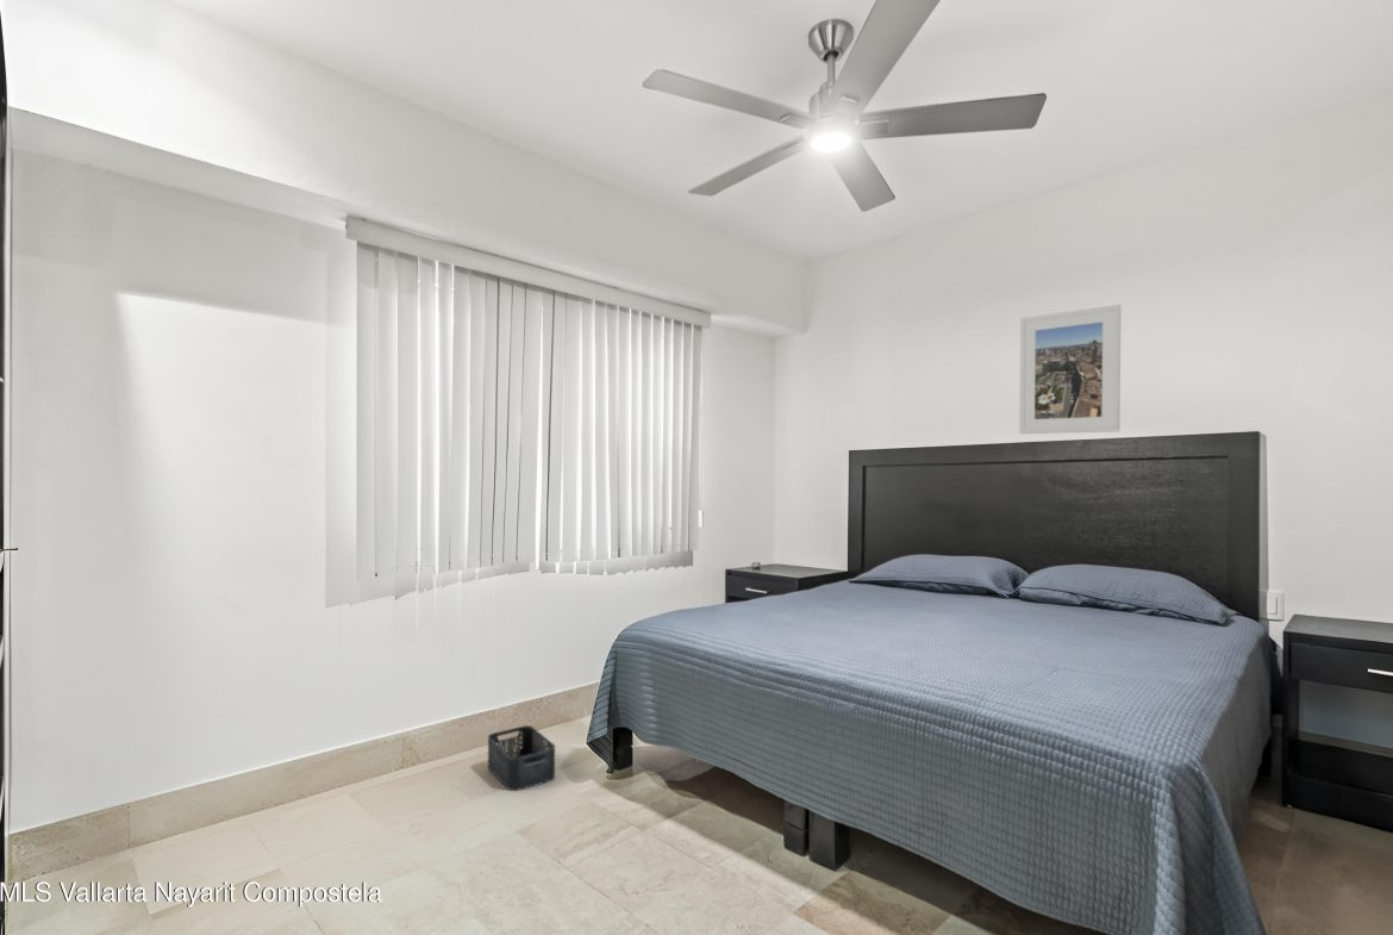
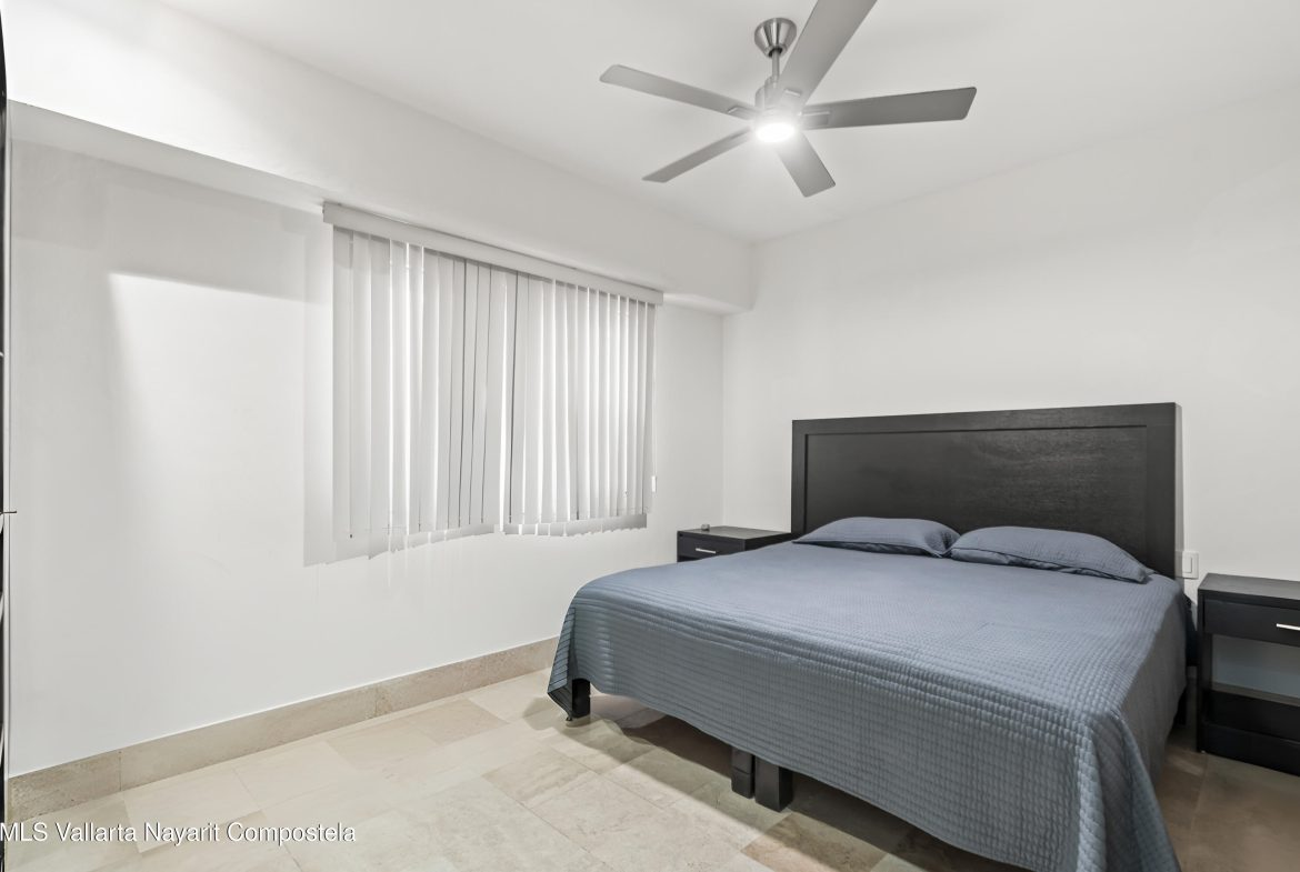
- storage bin [487,724,556,792]
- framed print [1018,304,1122,435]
